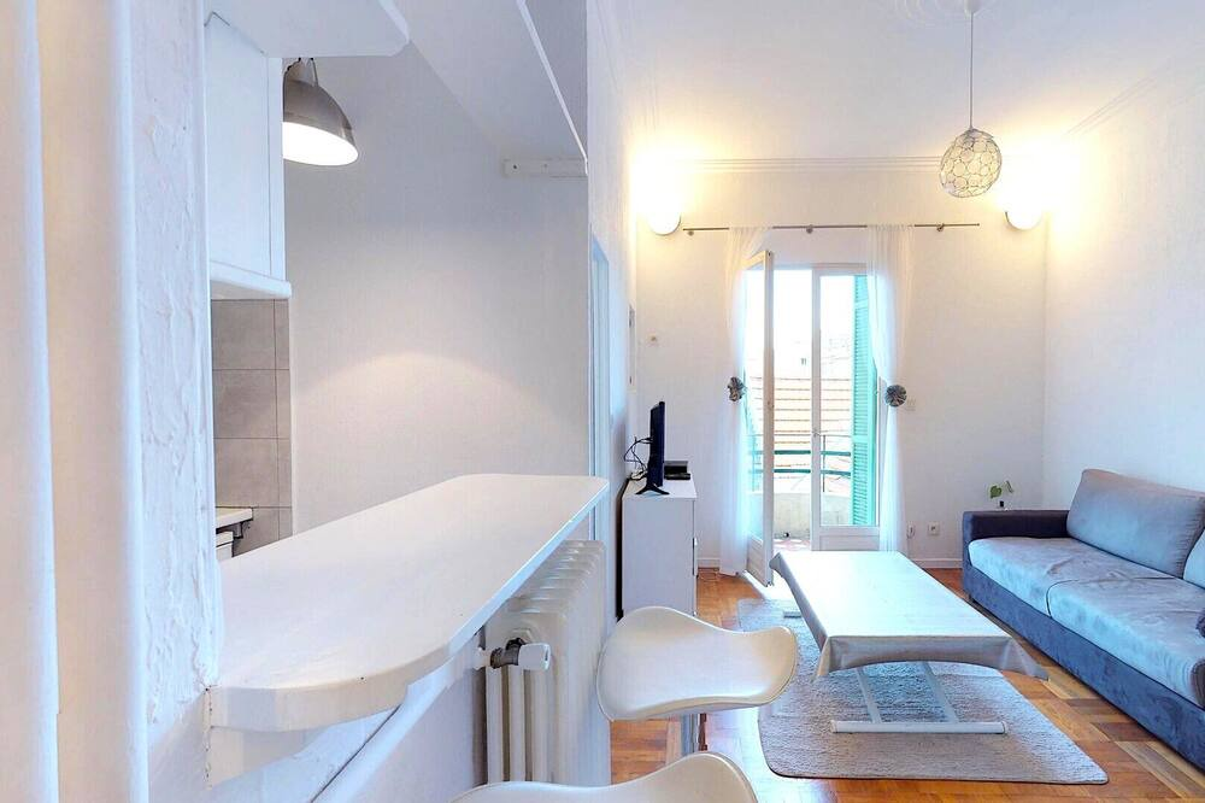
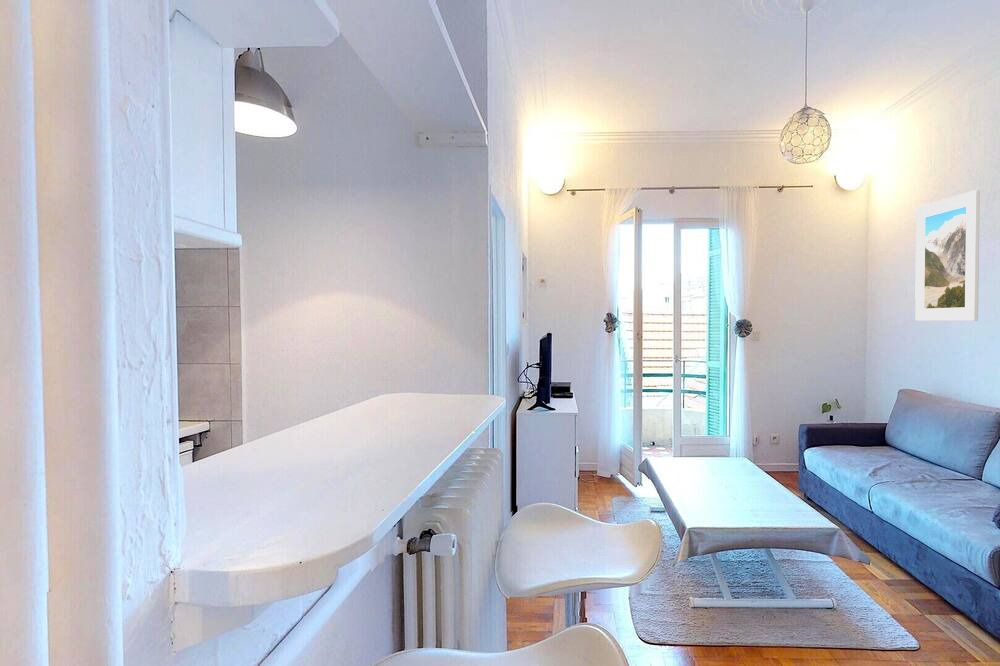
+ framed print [914,189,981,322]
